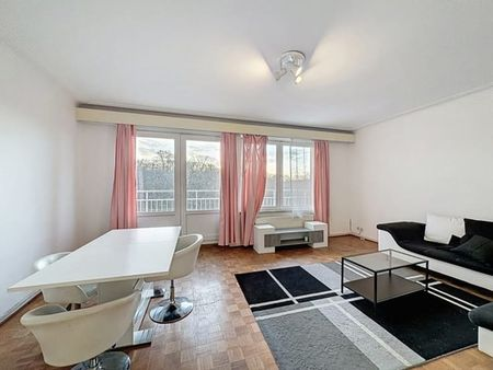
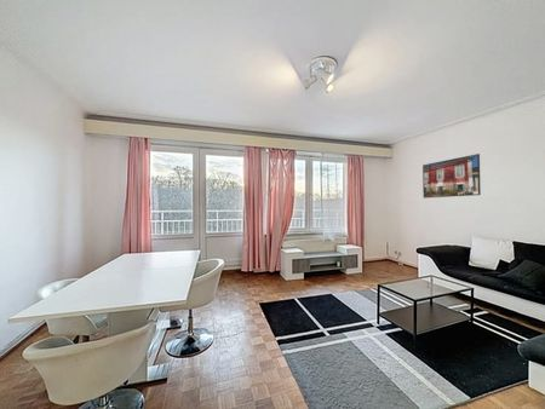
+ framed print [421,152,482,200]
